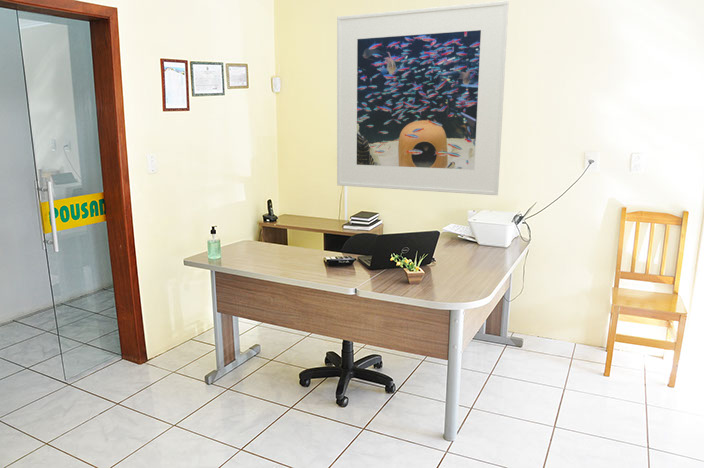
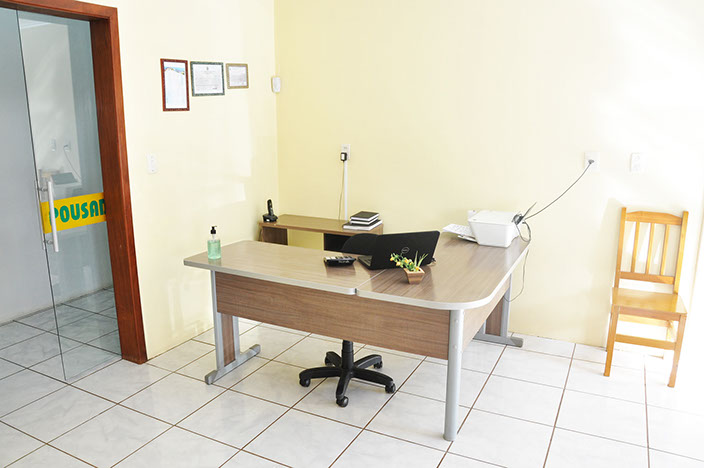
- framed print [336,0,510,196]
